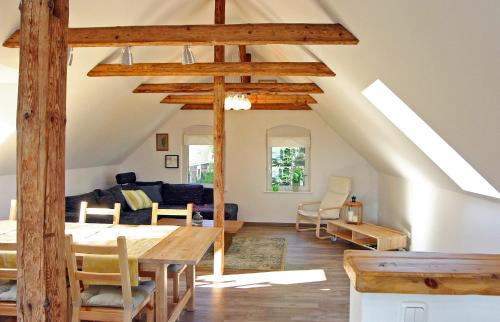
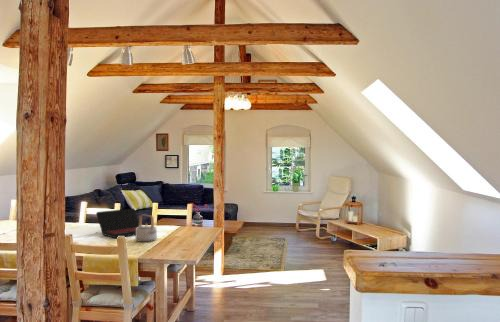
+ teapot [134,214,158,243]
+ laptop [95,208,139,239]
